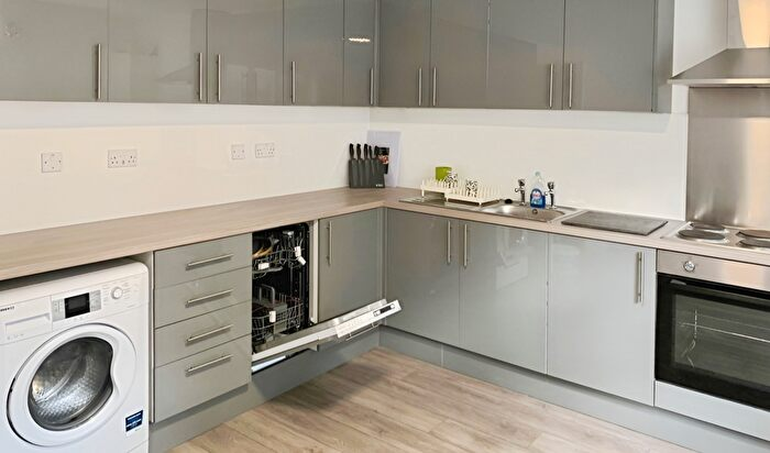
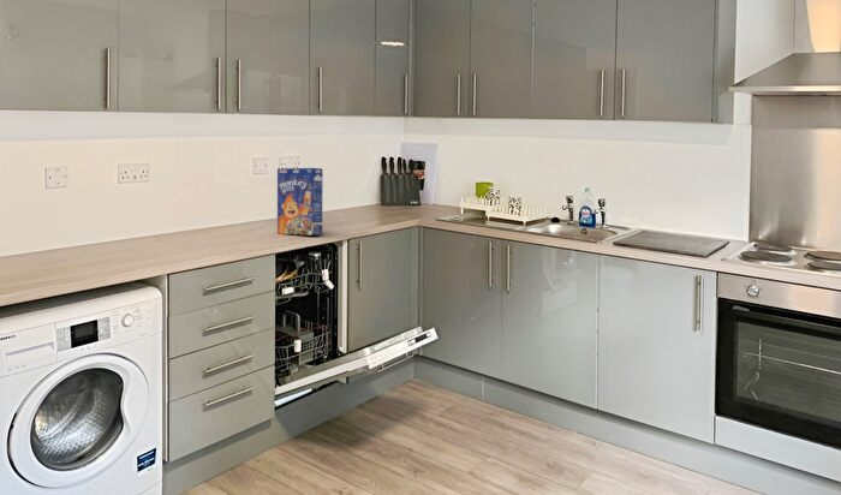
+ cereal box [276,167,324,237]
